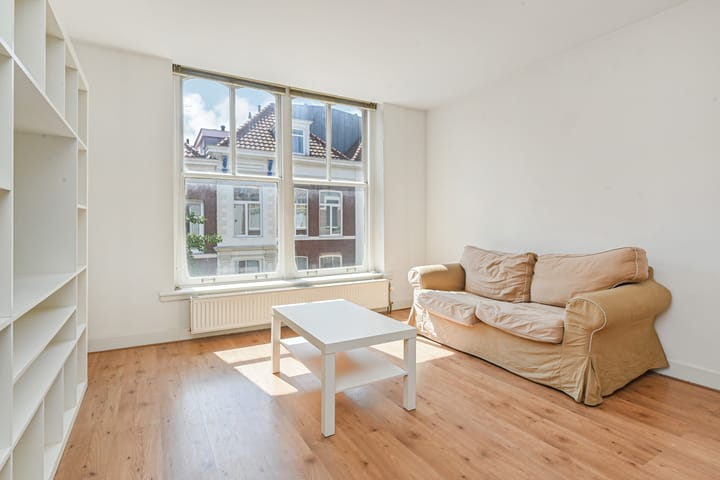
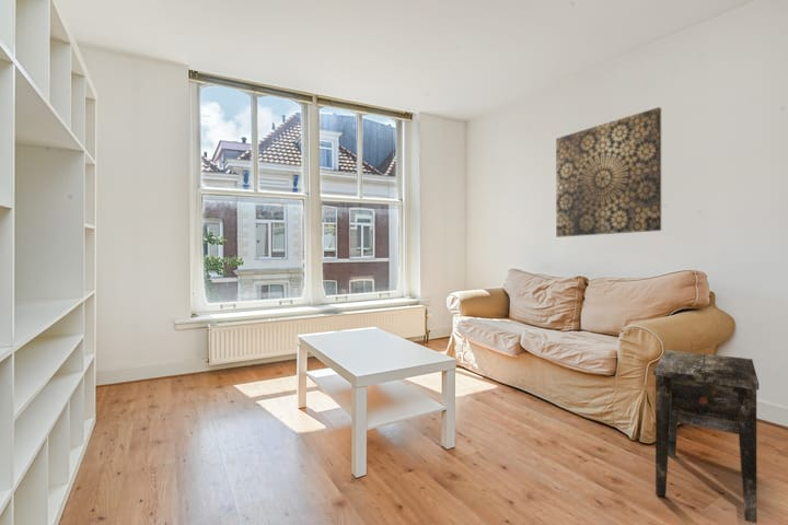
+ wall art [555,106,662,238]
+ side table [652,349,760,525]
